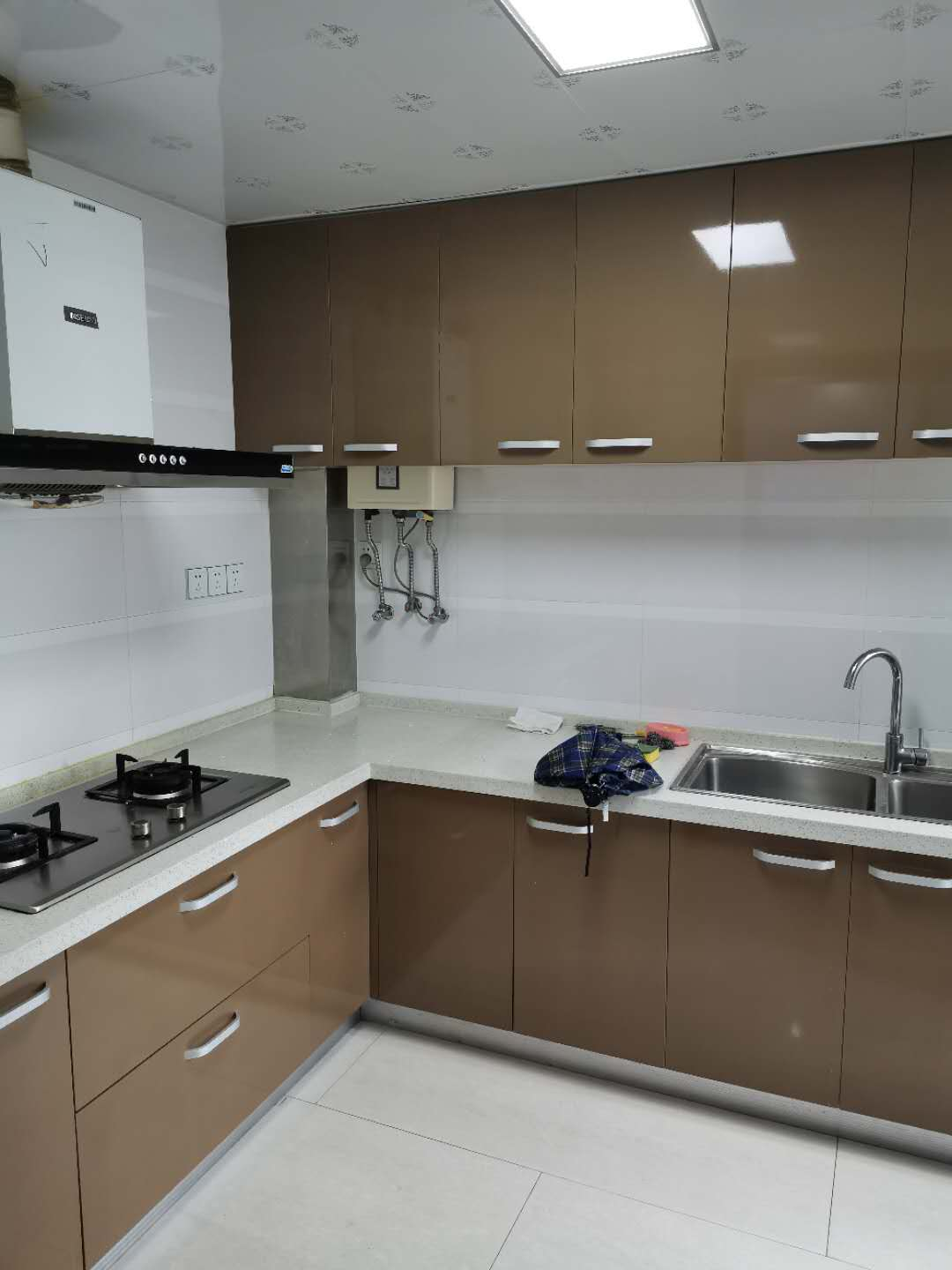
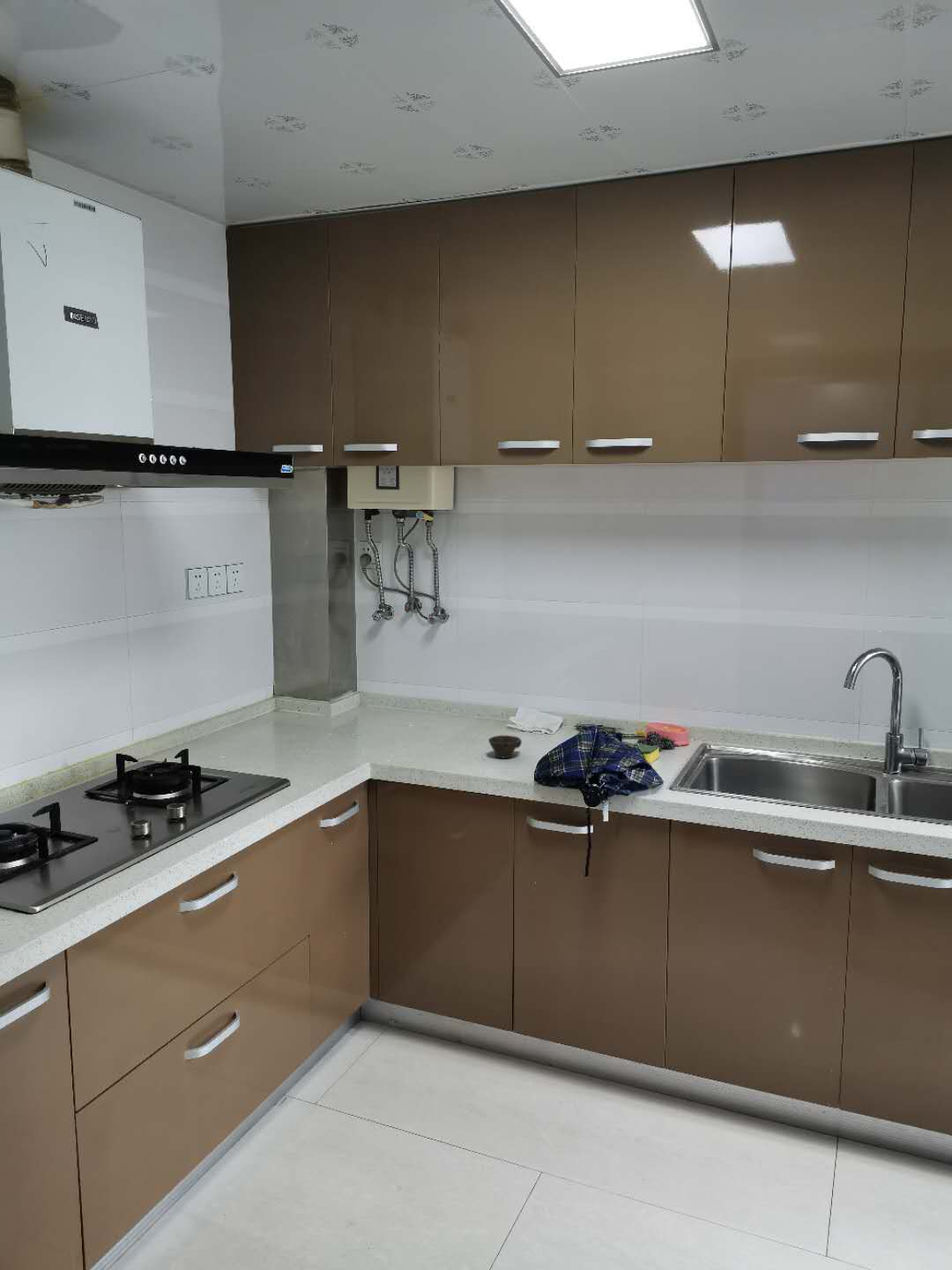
+ cup [487,735,523,759]
